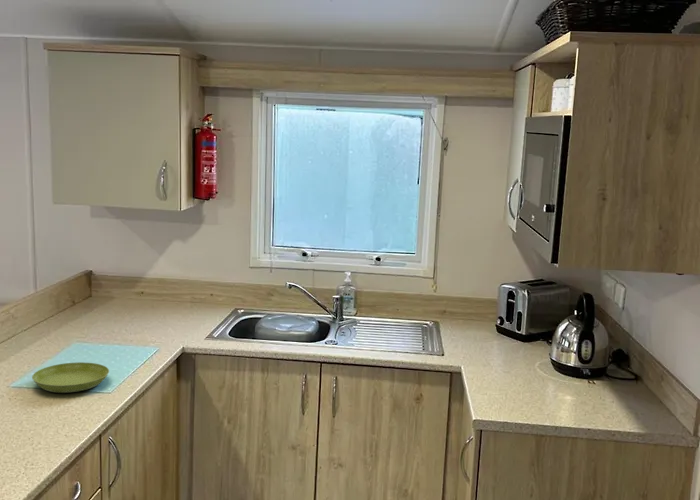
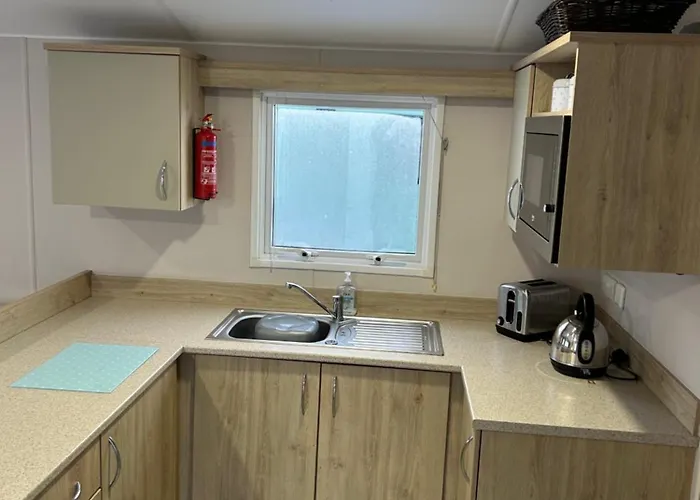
- saucer [31,361,110,394]
